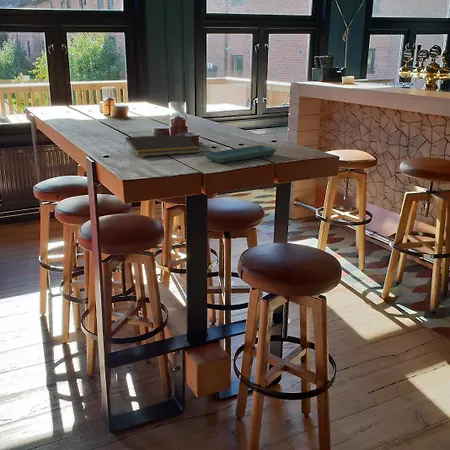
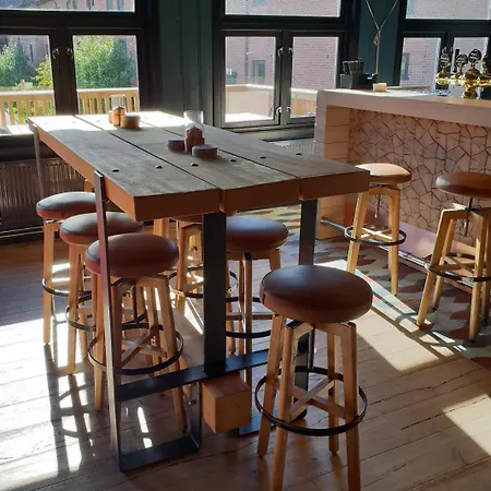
- notepad [124,133,200,158]
- saucer [203,144,278,164]
